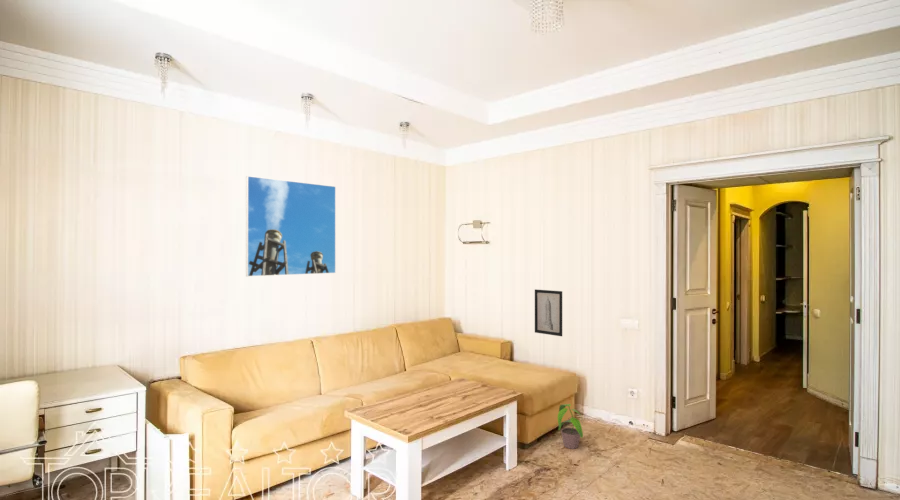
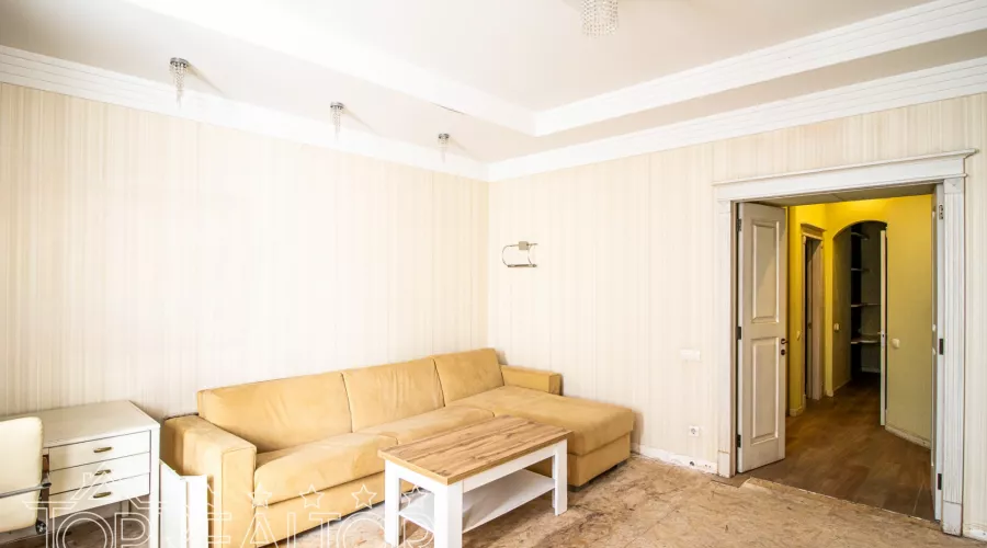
- wall art [534,289,563,337]
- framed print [245,175,337,278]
- potted plant [557,403,584,450]
